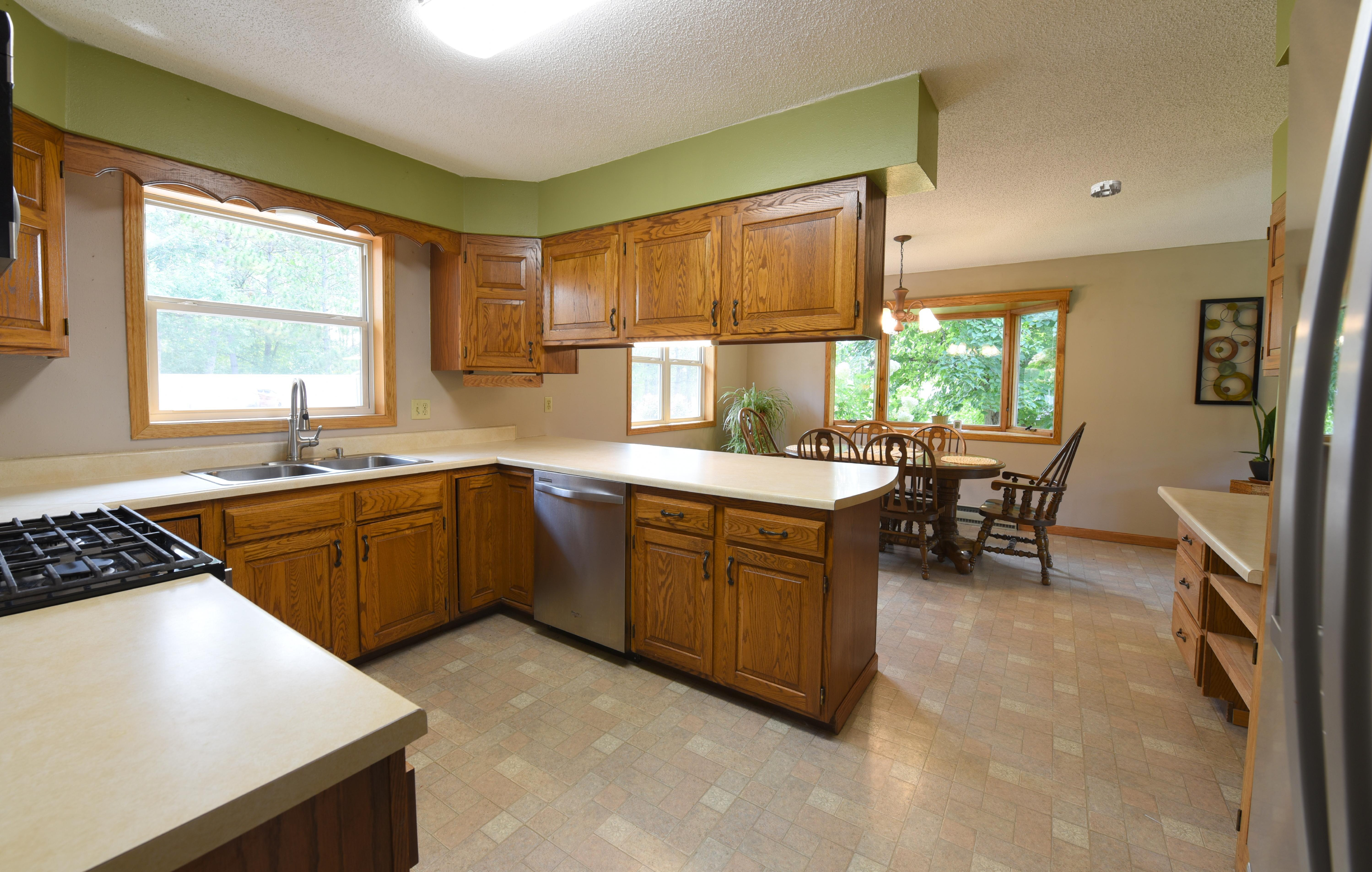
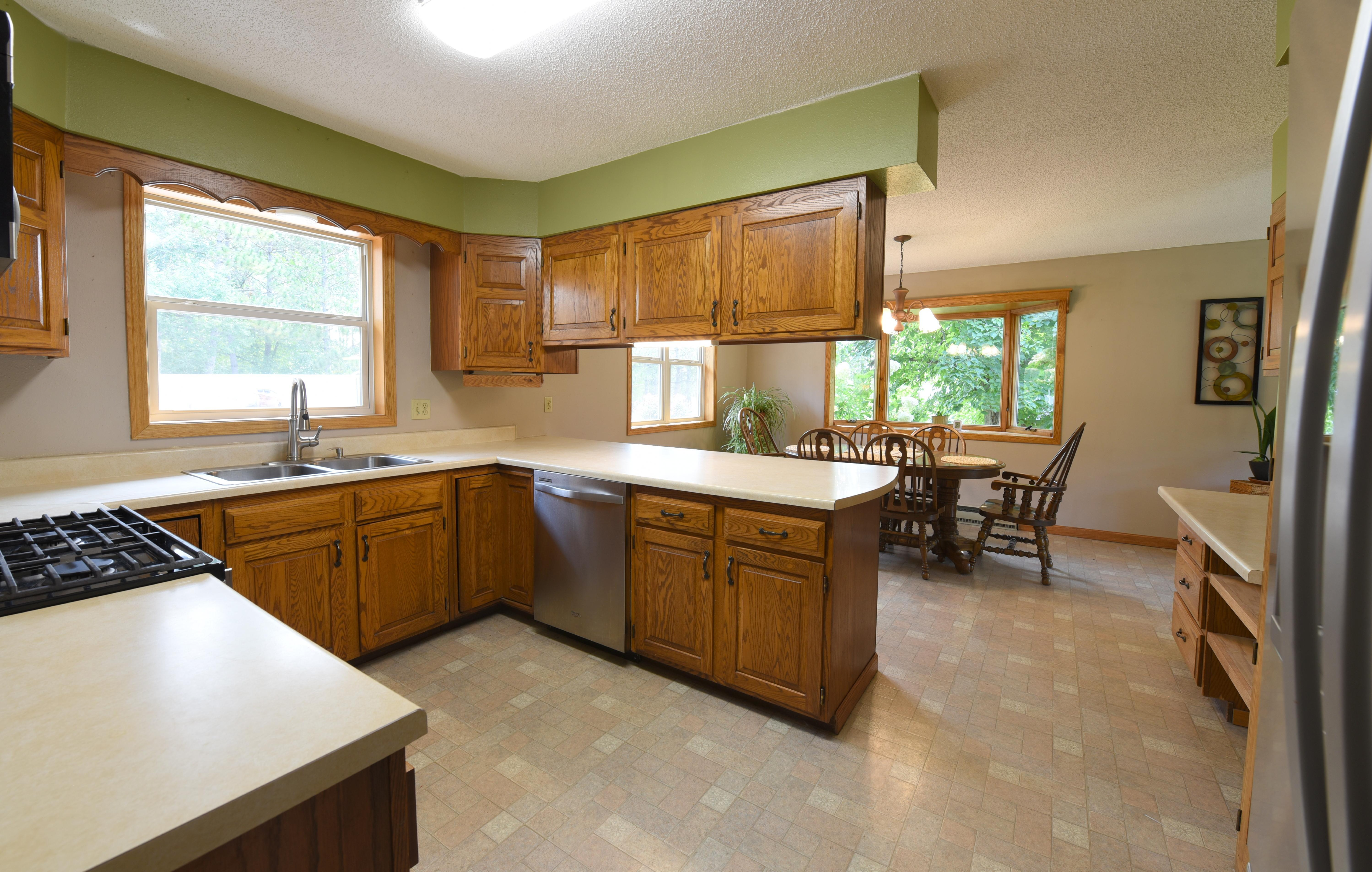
- smoke detector [1090,180,1122,198]
